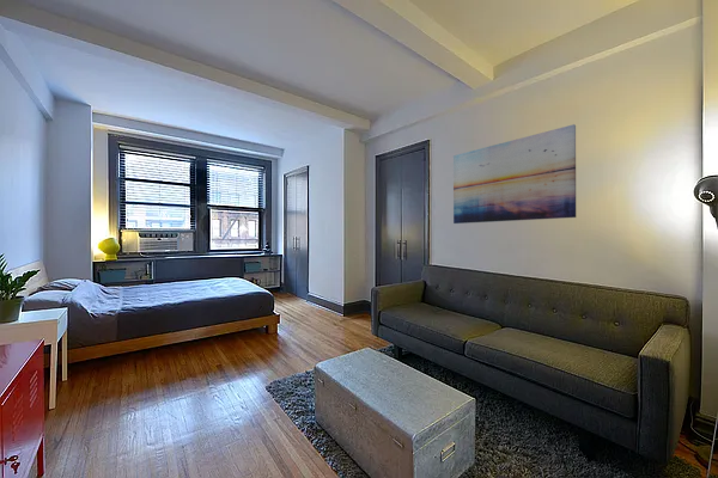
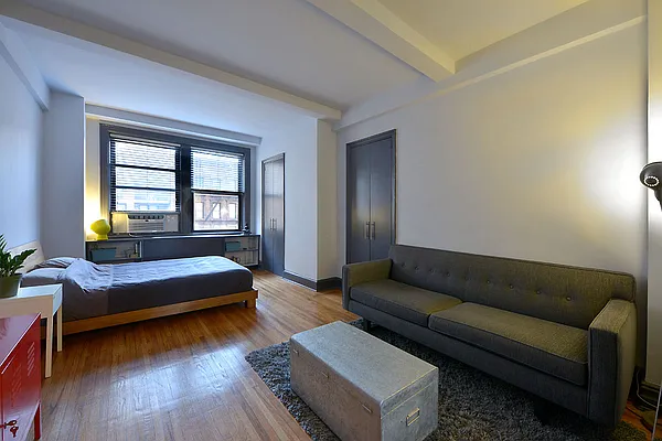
- wall art [452,123,577,225]
